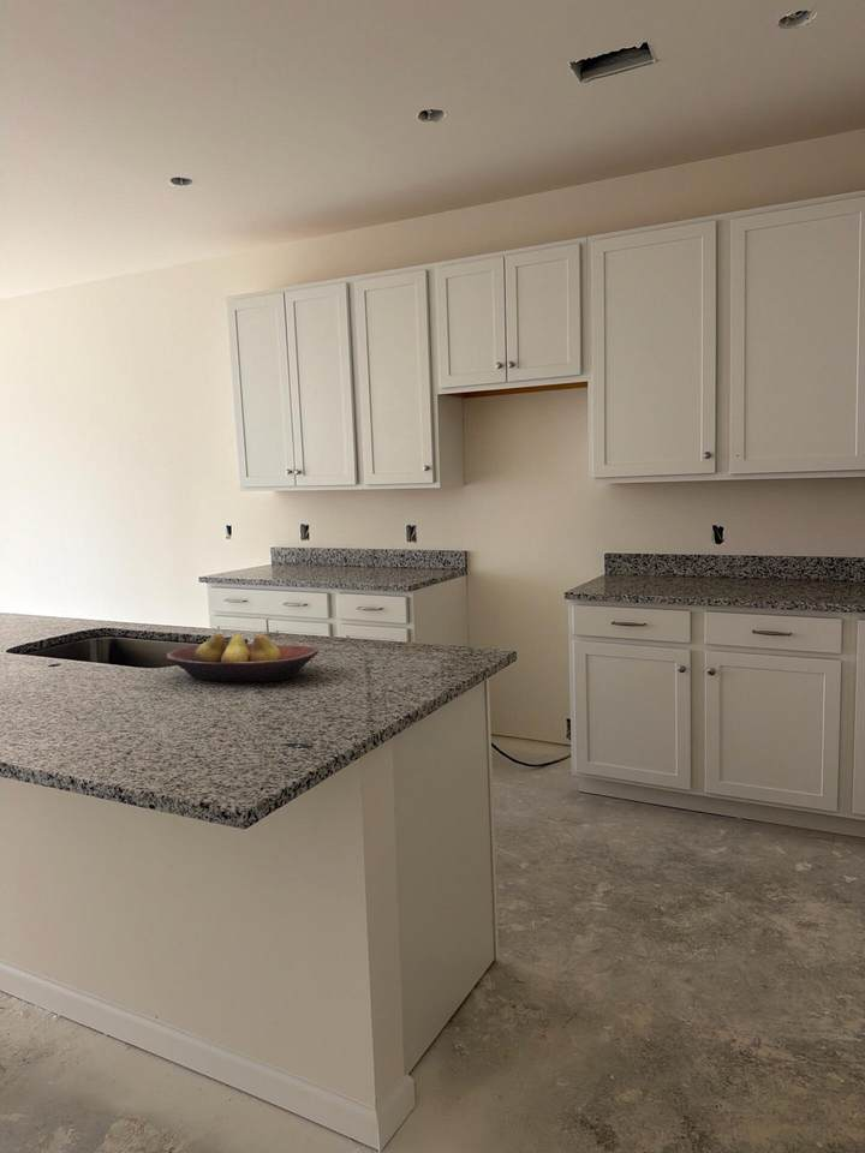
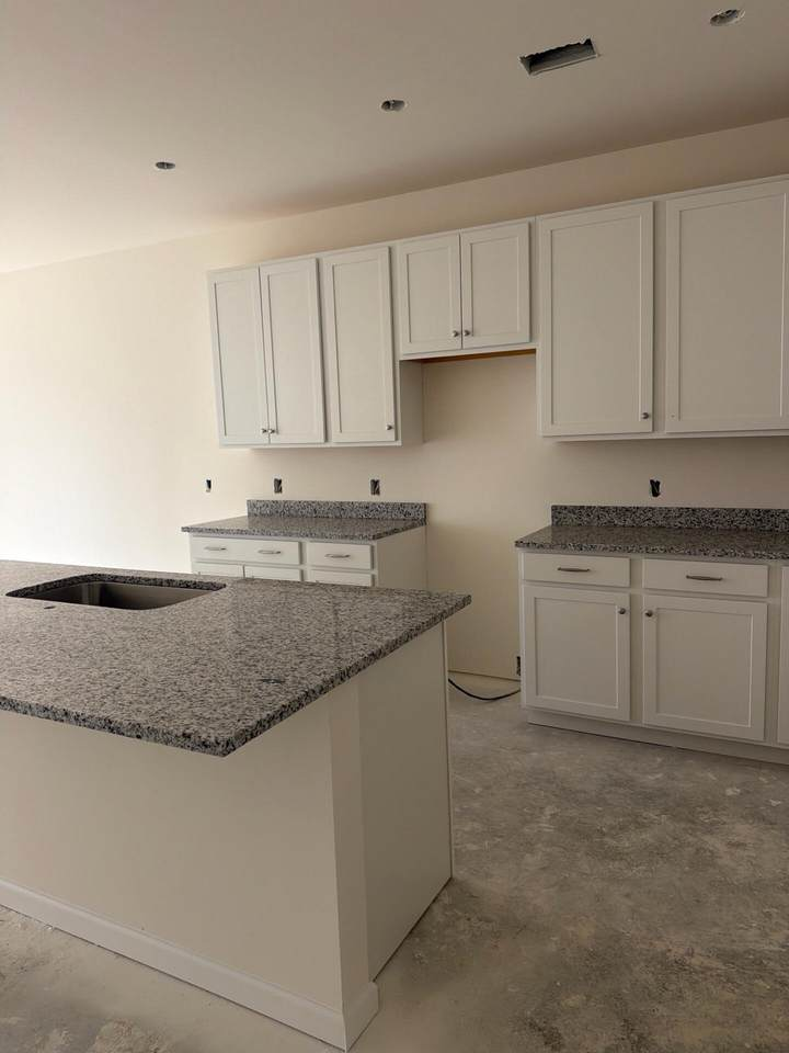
- fruit bowl [165,633,320,682]
